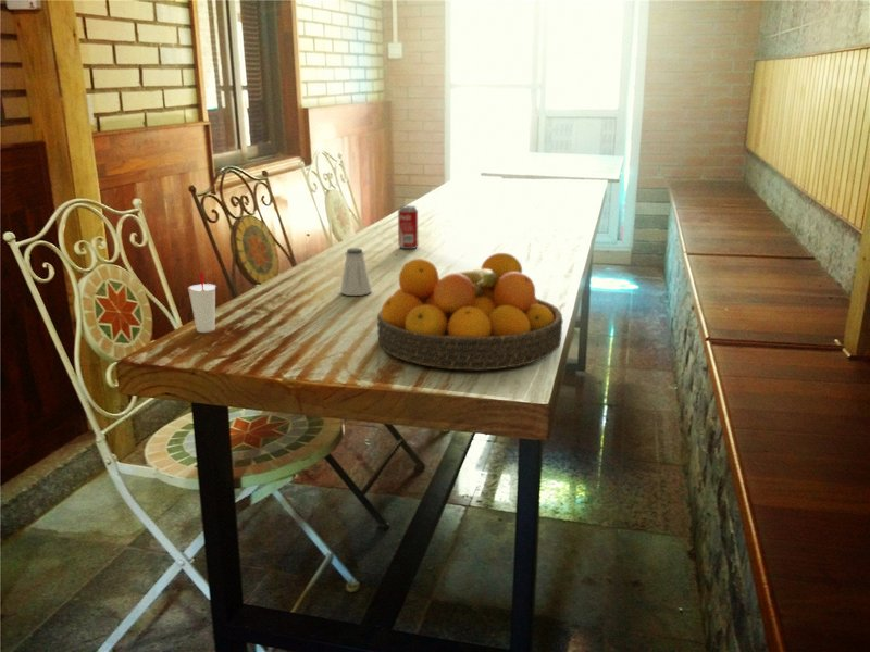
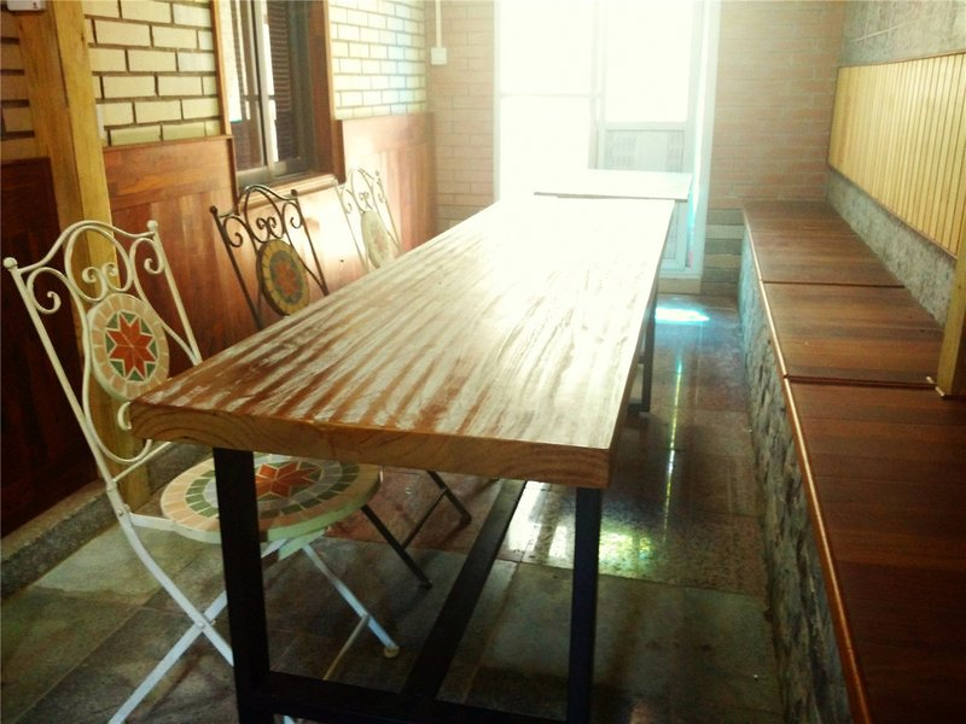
- cup [187,271,217,334]
- fruit bowl [376,252,564,372]
- saltshaker [339,247,373,297]
- beverage can [397,204,419,250]
